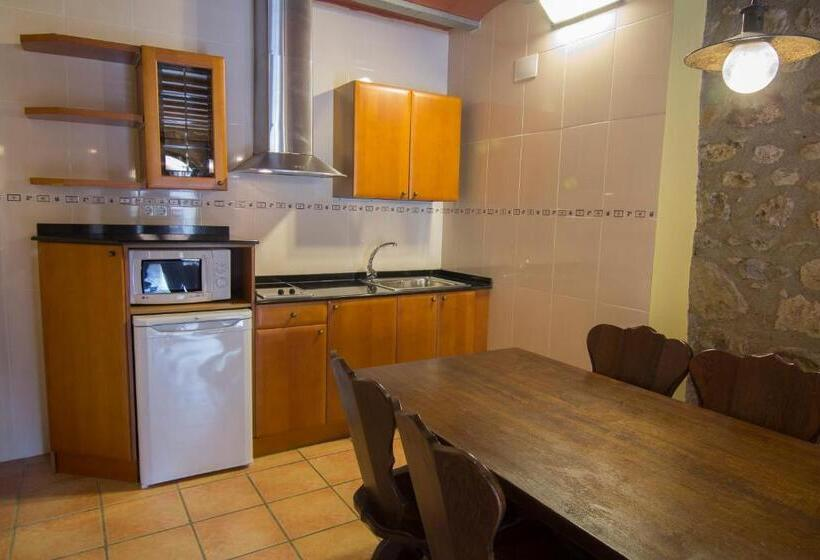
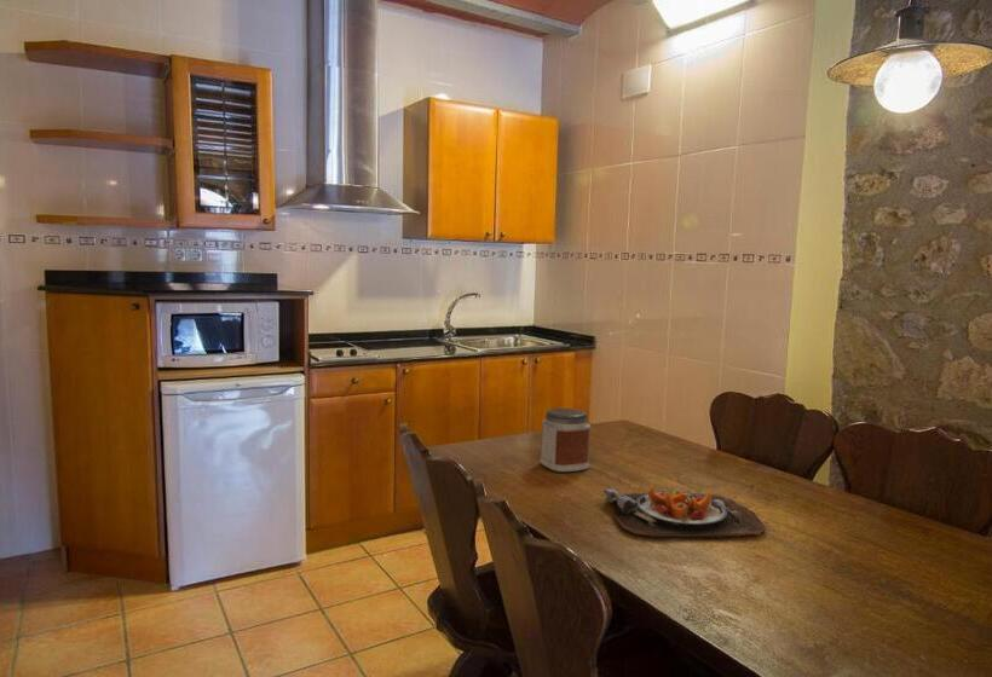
+ food plate [602,485,767,539]
+ jar [538,407,592,473]
